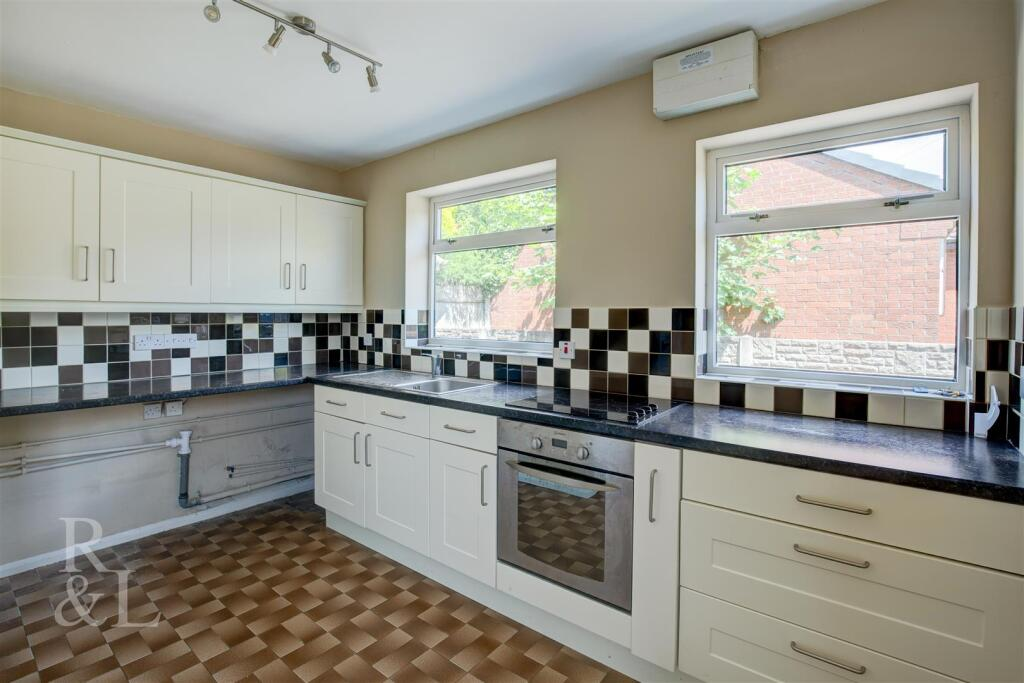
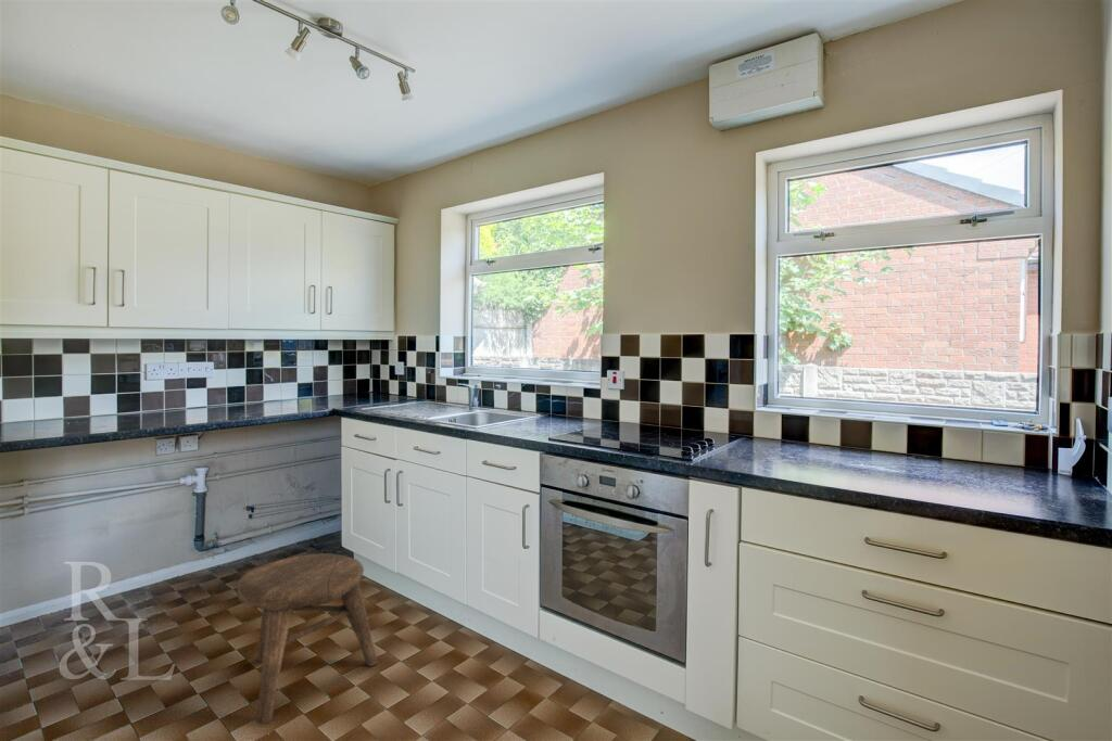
+ stool [236,552,379,725]
